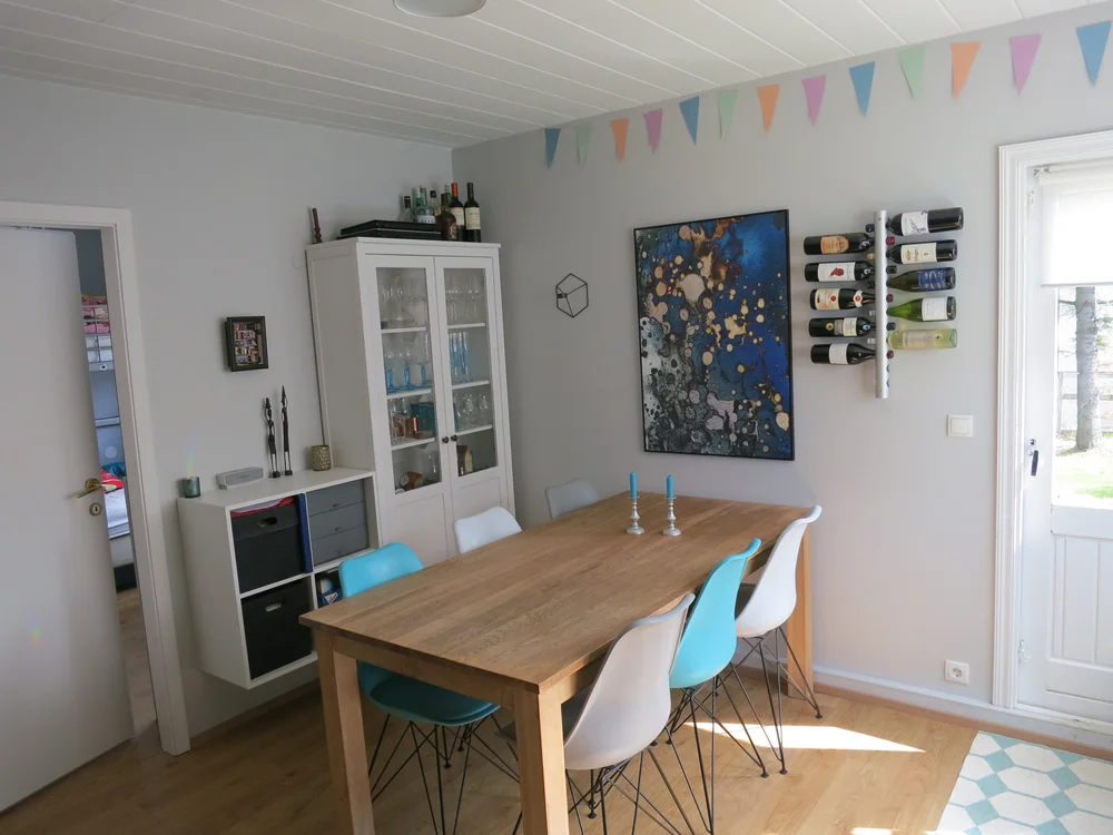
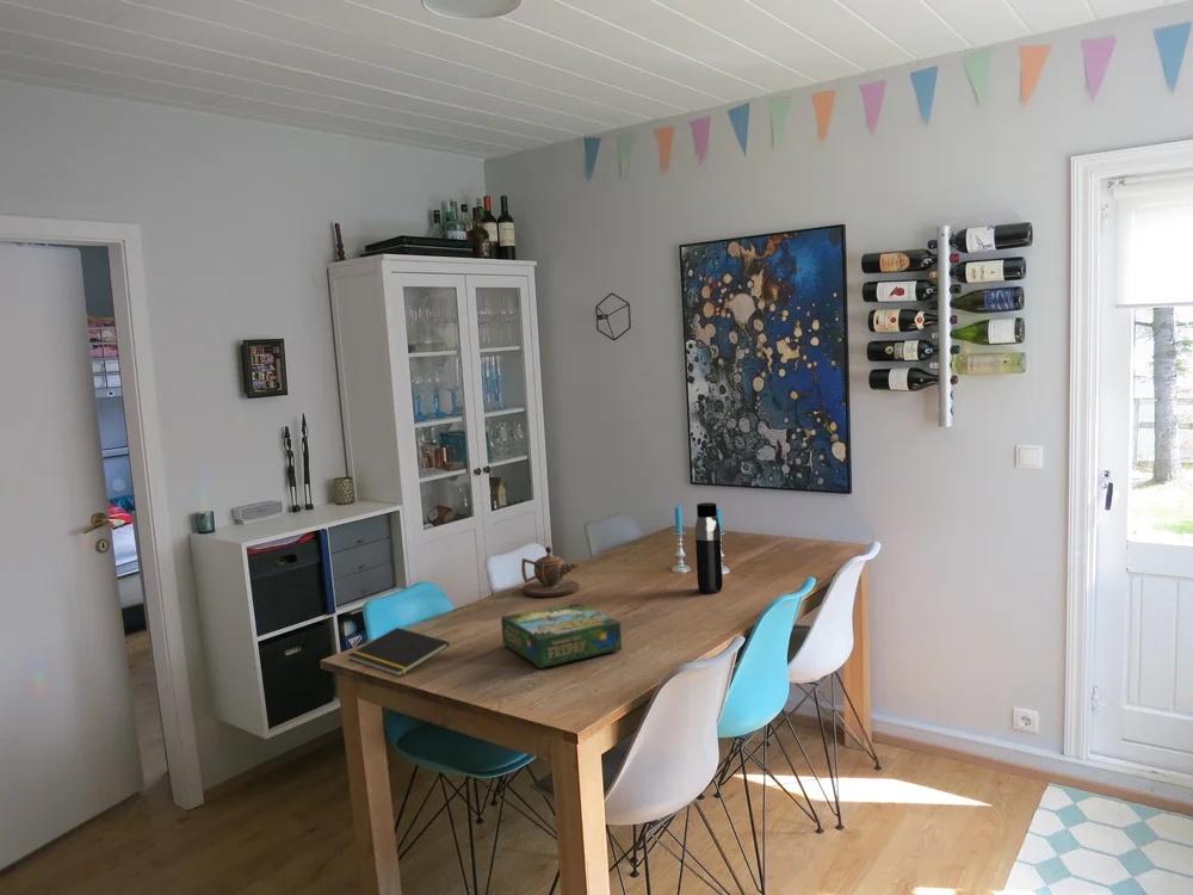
+ notepad [347,626,451,678]
+ teapot [520,545,580,598]
+ board game [500,601,623,669]
+ water bottle [694,501,724,594]
